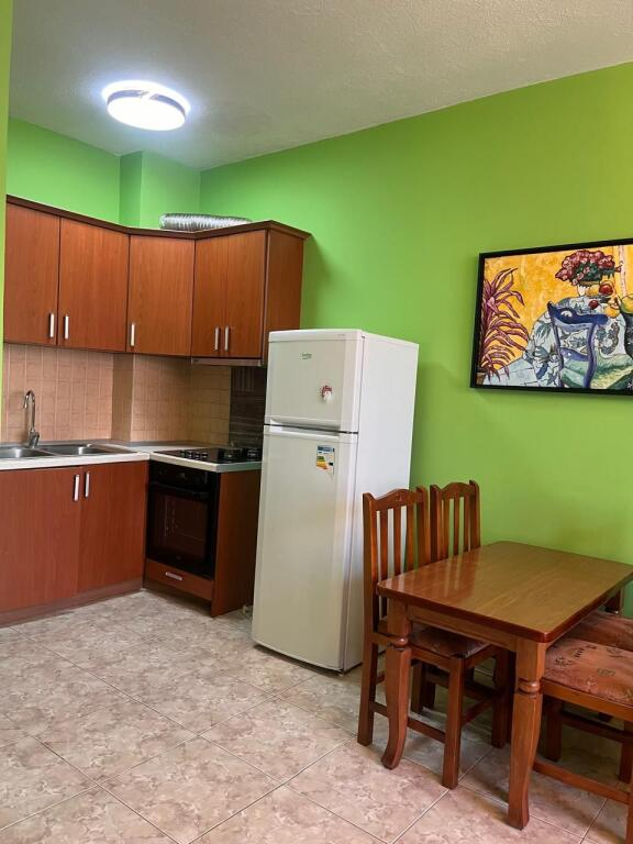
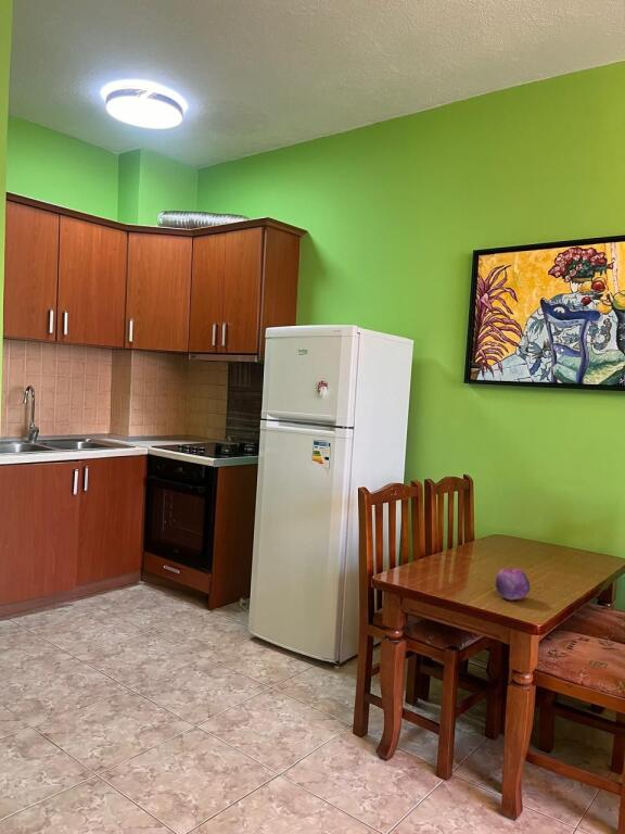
+ fruit [495,567,531,601]
